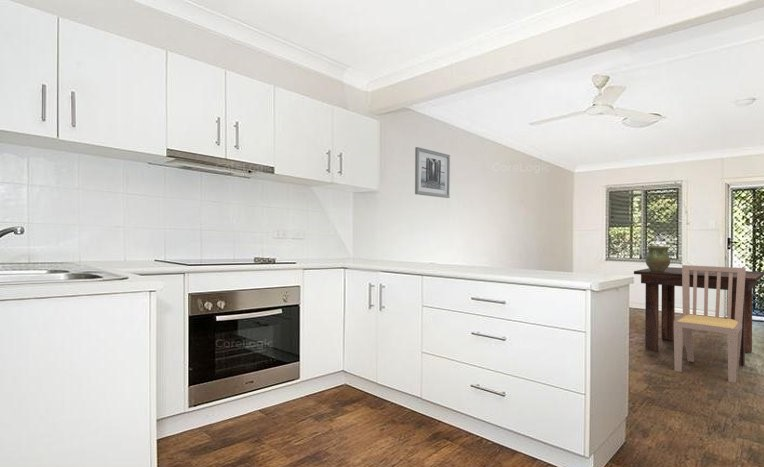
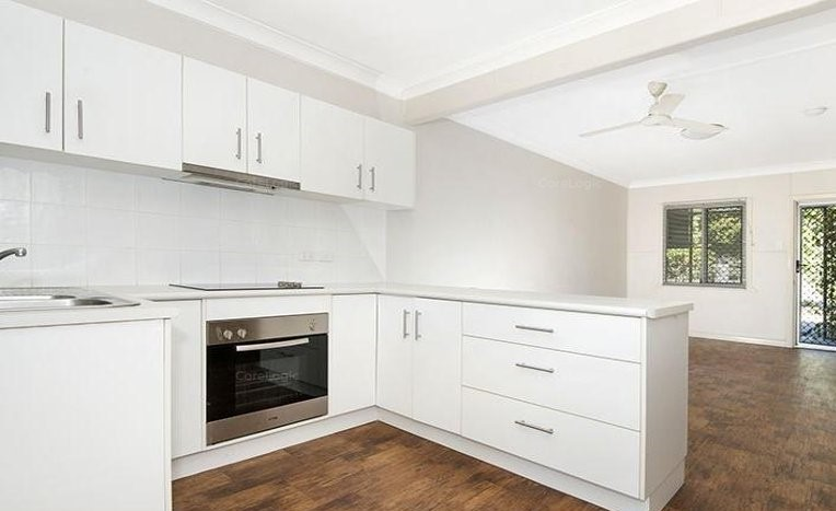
- ceramic jug [644,245,671,272]
- dining chair [673,264,747,384]
- wall art [414,146,451,199]
- dining table [633,266,764,367]
